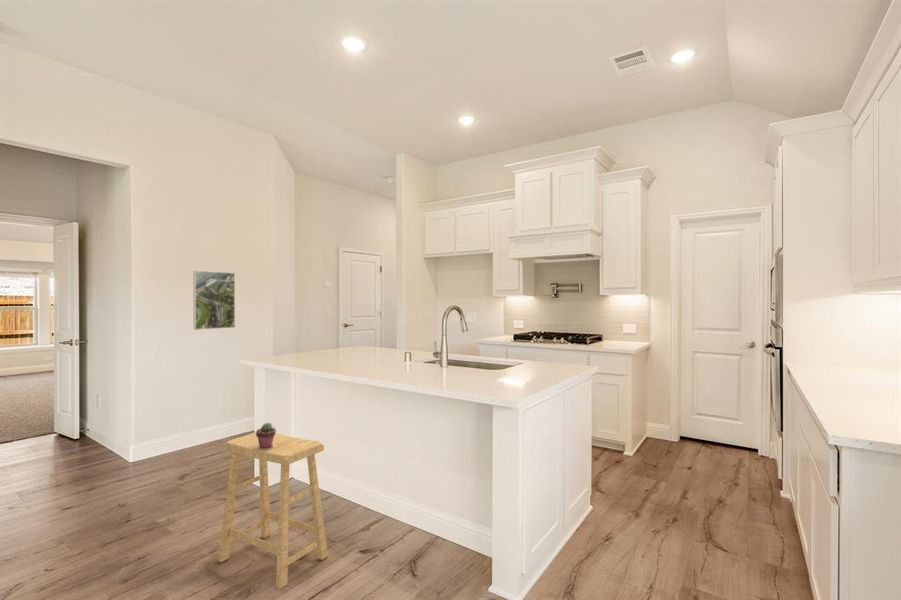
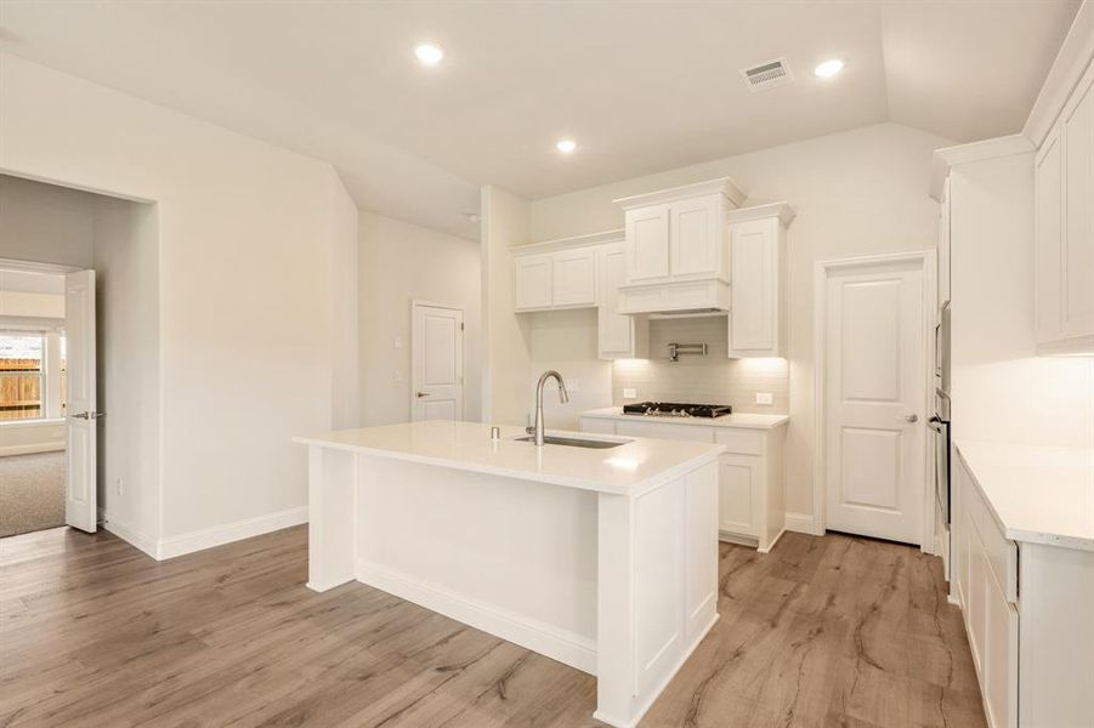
- stool [217,432,329,590]
- potted succulent [255,422,277,449]
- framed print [193,270,236,331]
